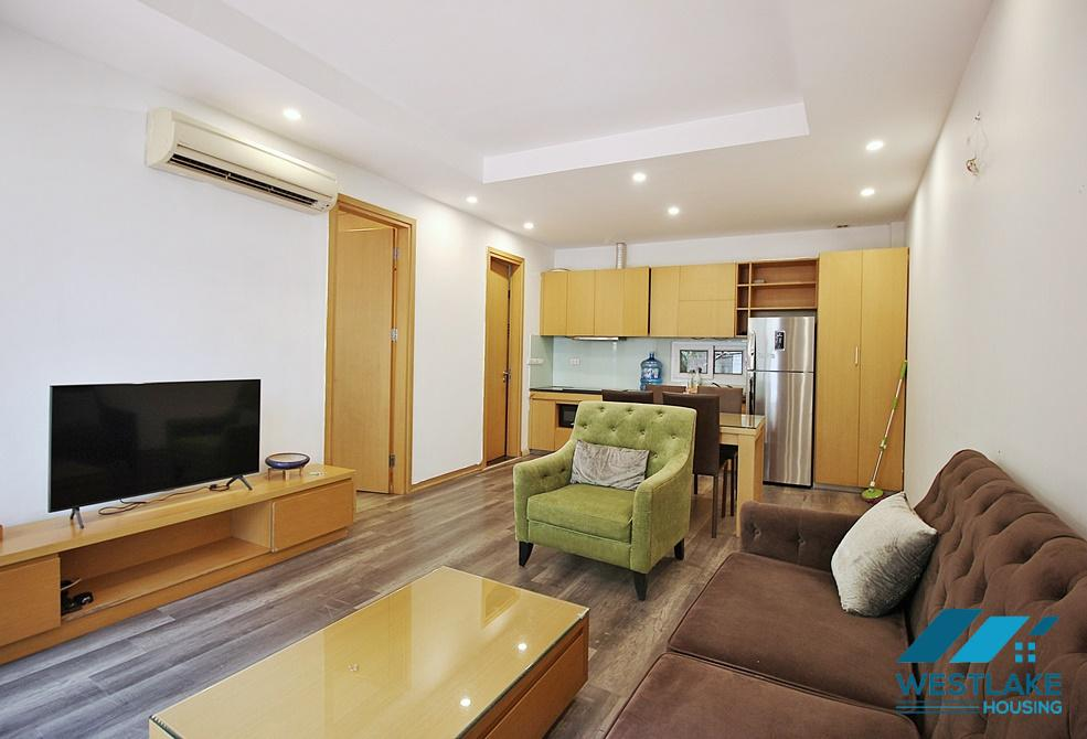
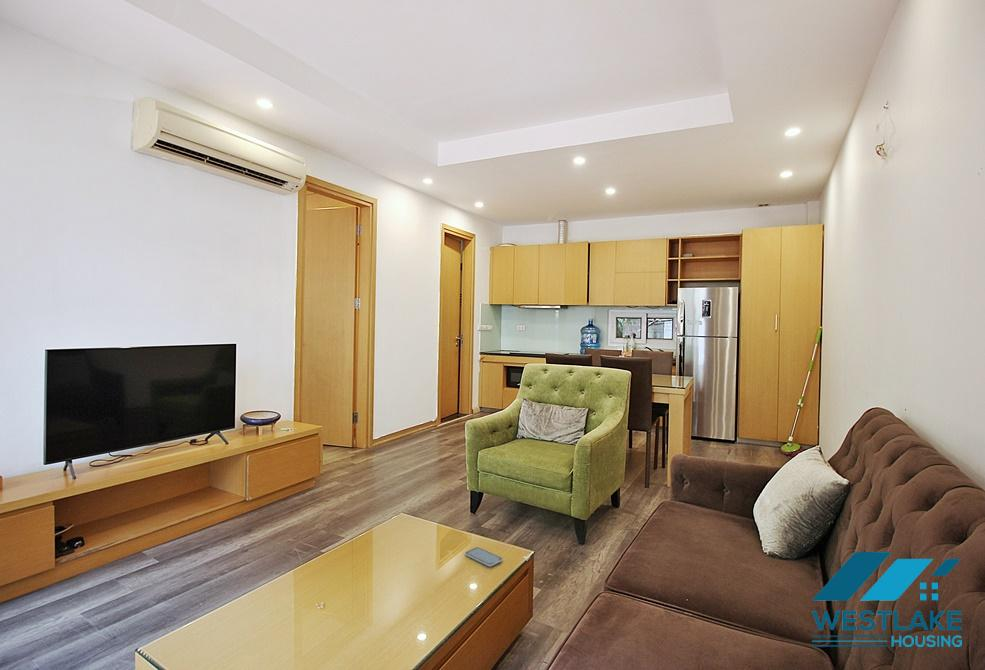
+ smartphone [464,546,503,567]
